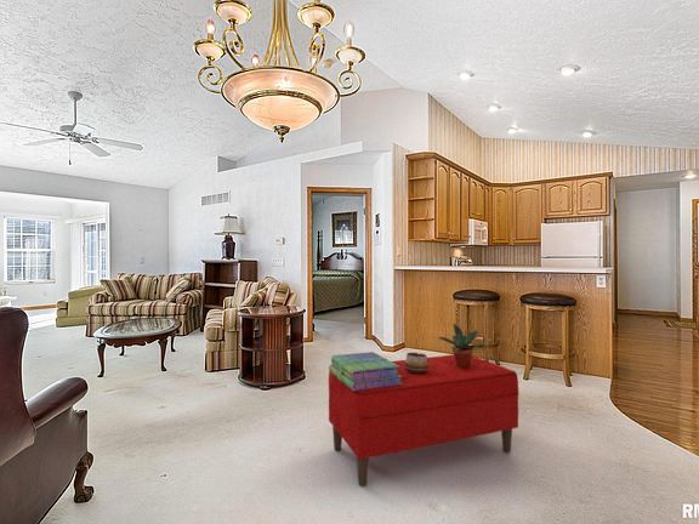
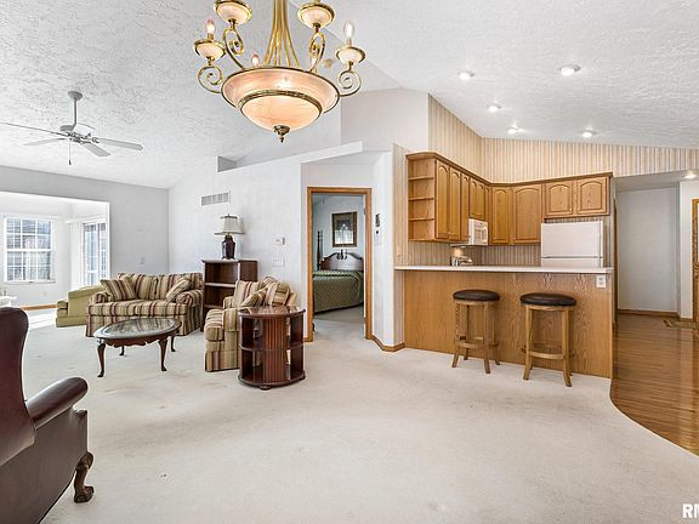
- potted plant [437,323,490,368]
- stack of books [328,351,402,391]
- bench [328,353,519,488]
- decorative bowl [404,352,428,372]
